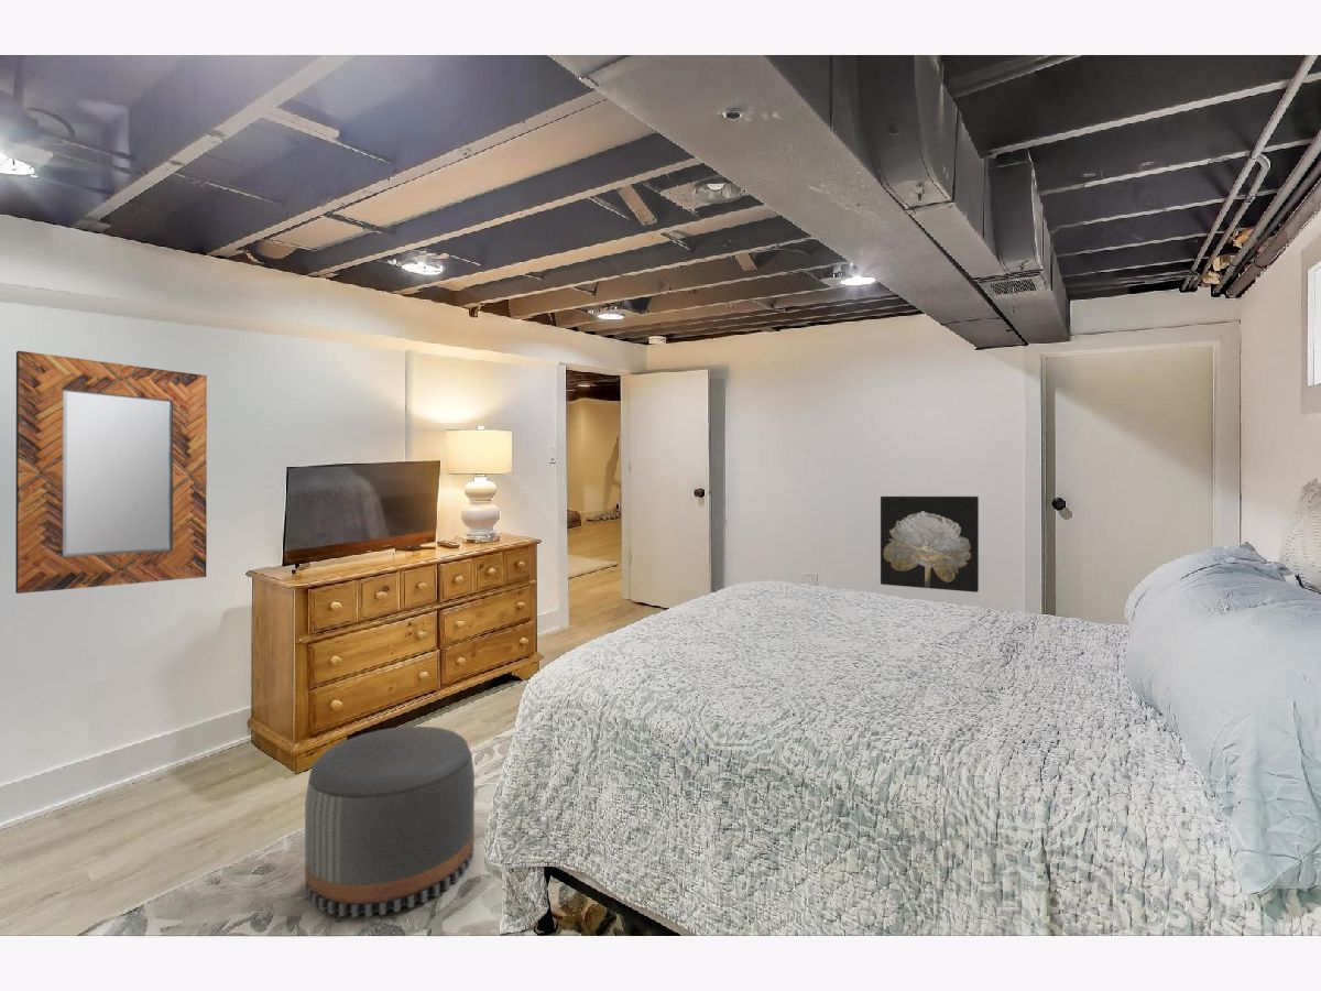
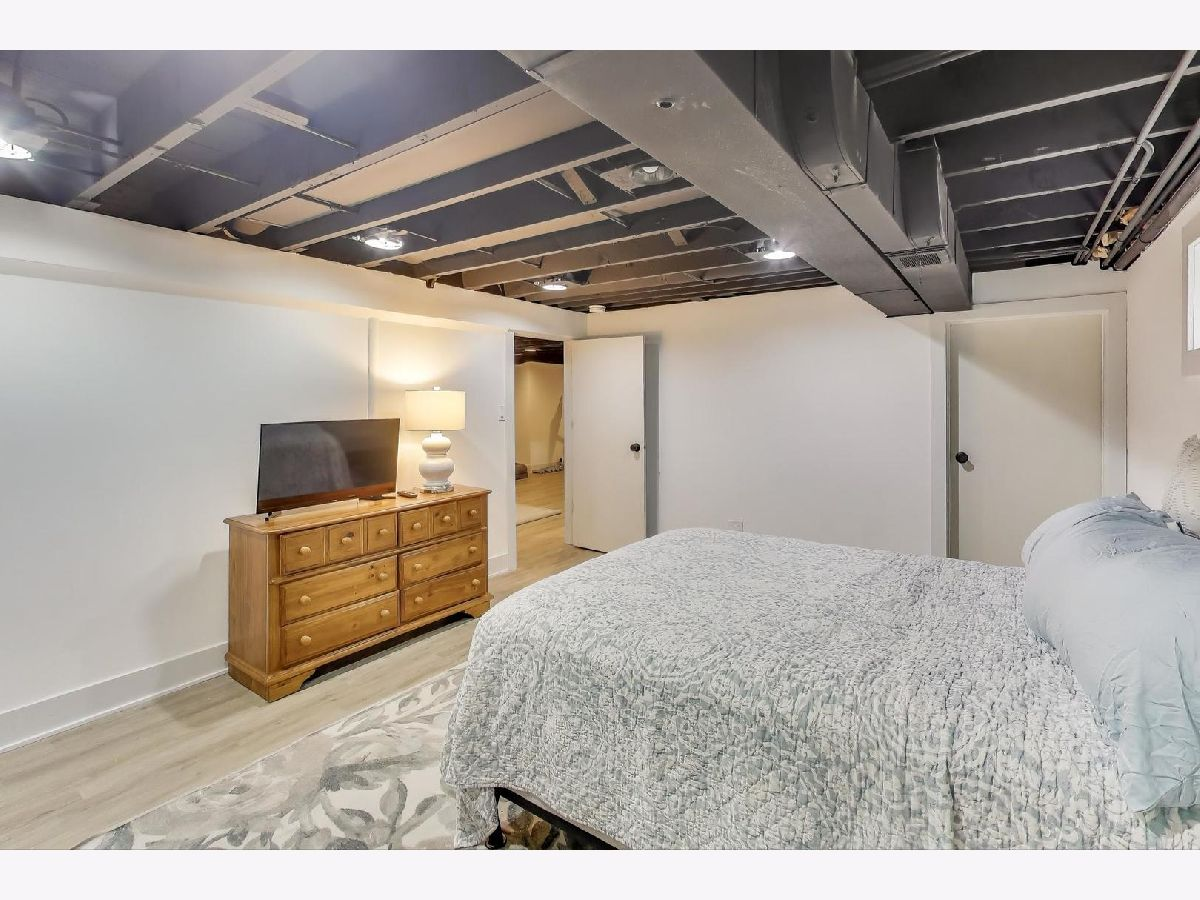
- pouf [304,725,476,918]
- home mirror [14,350,208,595]
- wall art [880,496,980,593]
